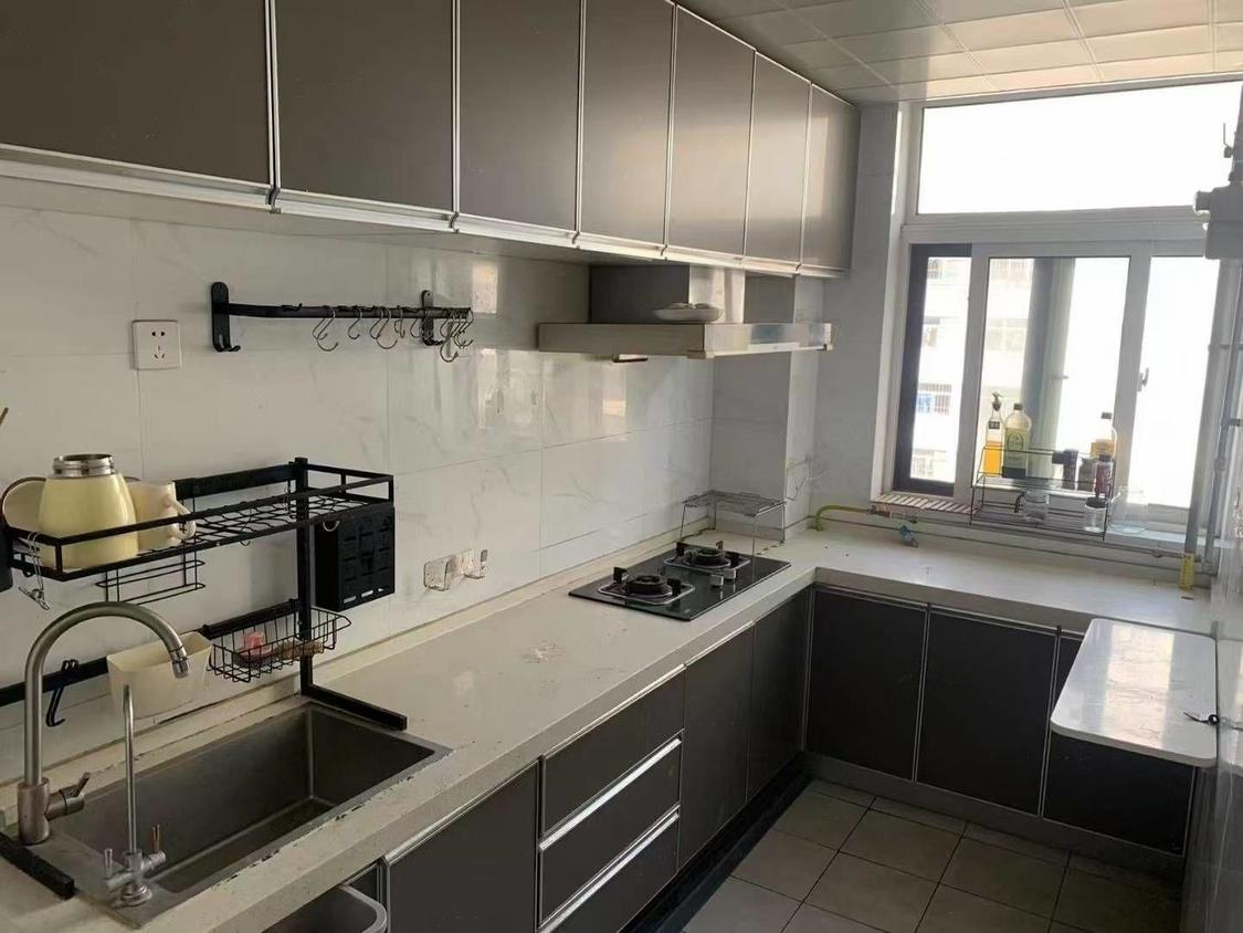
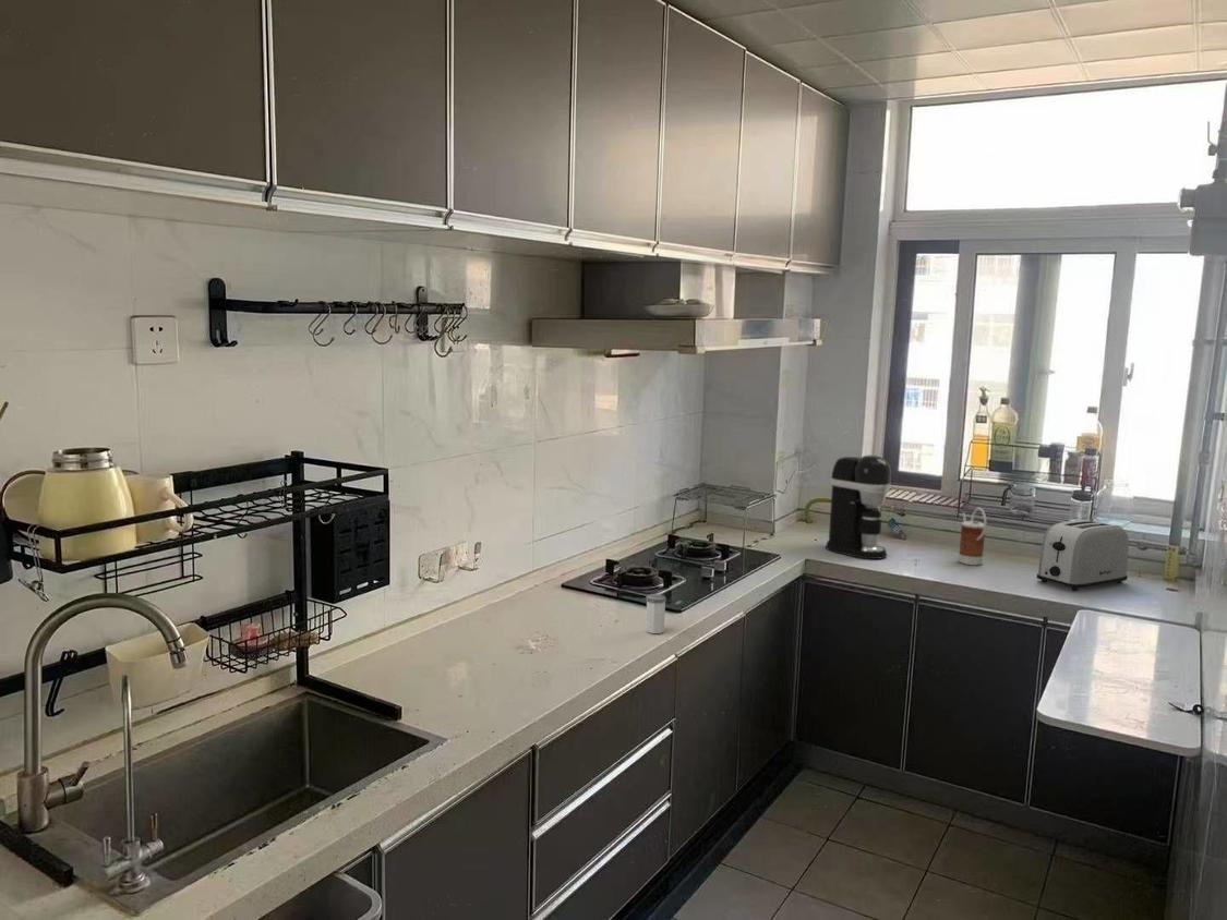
+ coffee maker [825,453,892,560]
+ salt shaker [645,593,667,634]
+ kettle [958,506,988,566]
+ toaster [1036,519,1130,592]
